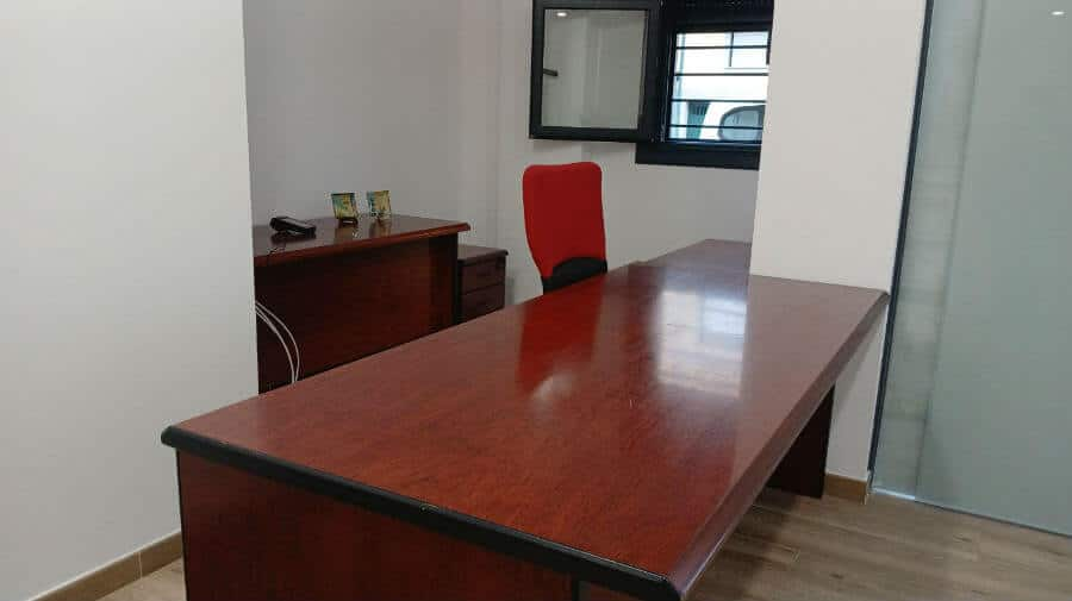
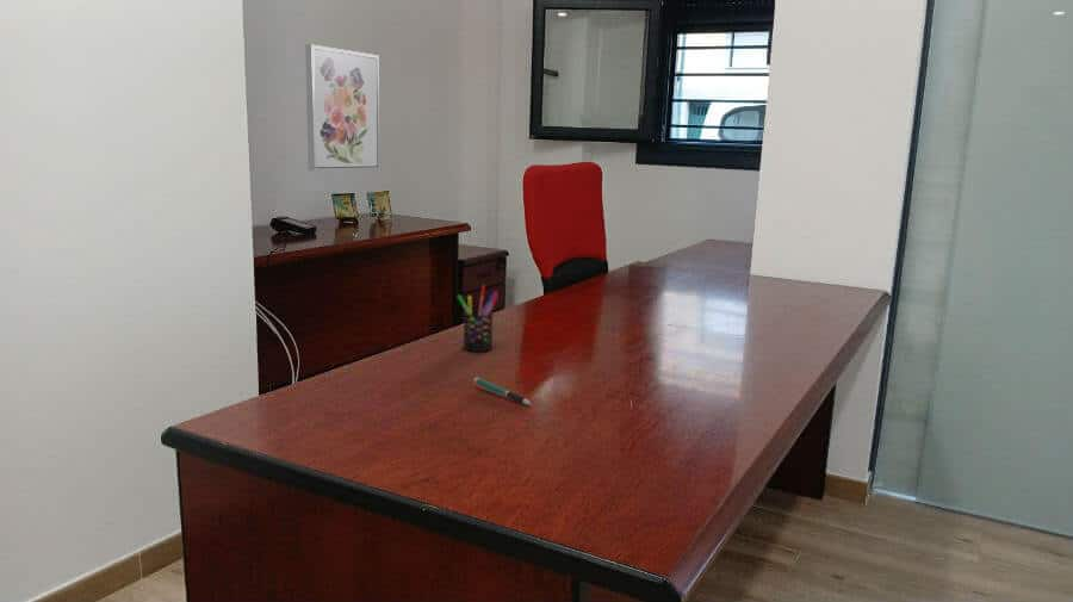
+ wall art [304,44,380,172]
+ pen [472,377,533,405]
+ pen holder [455,284,500,353]
